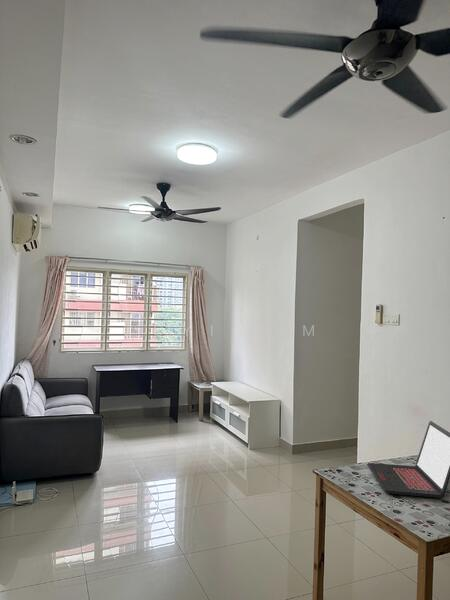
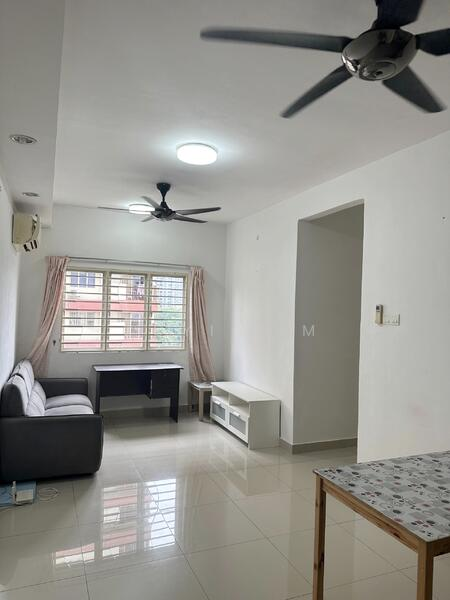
- laptop [366,420,450,499]
